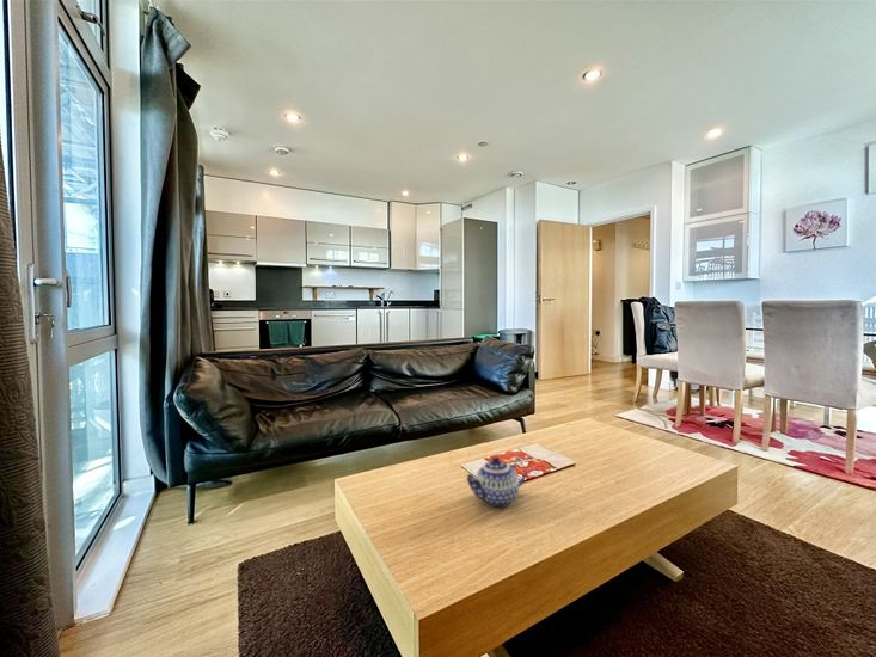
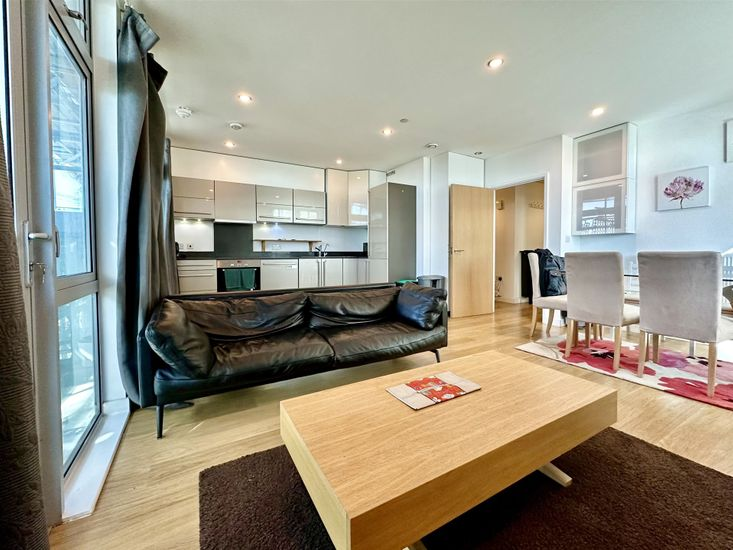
- teapot [465,455,528,508]
